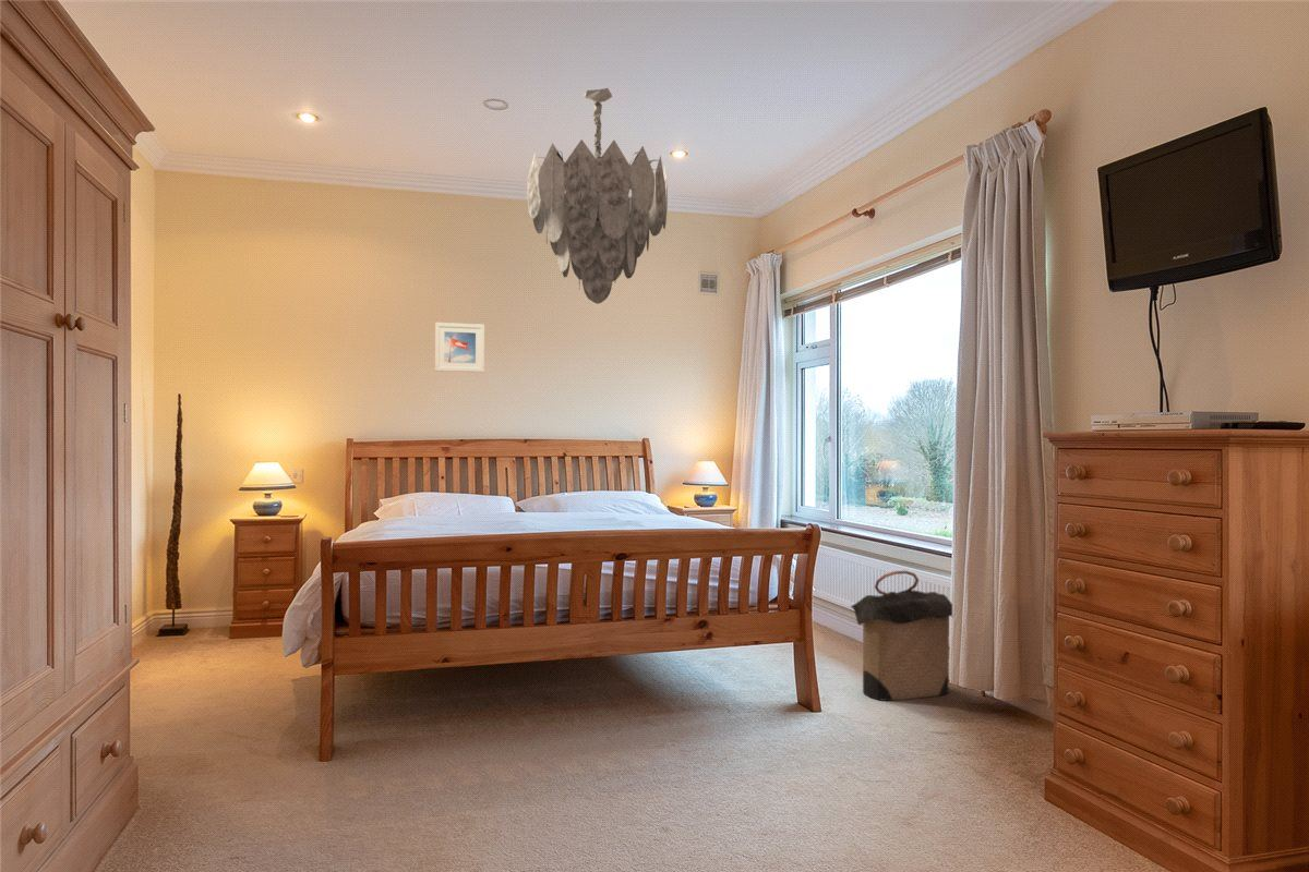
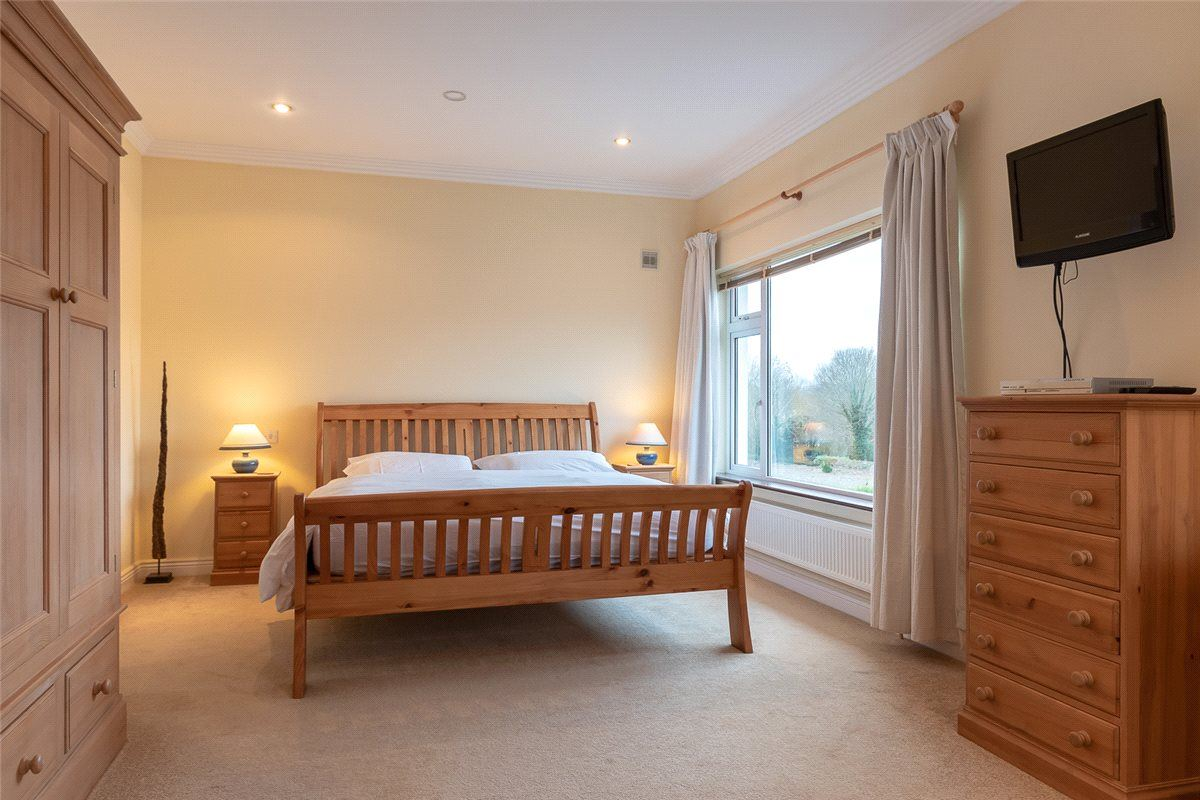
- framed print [434,322,485,373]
- chandelier [526,87,669,305]
- laundry hamper [849,569,953,702]
